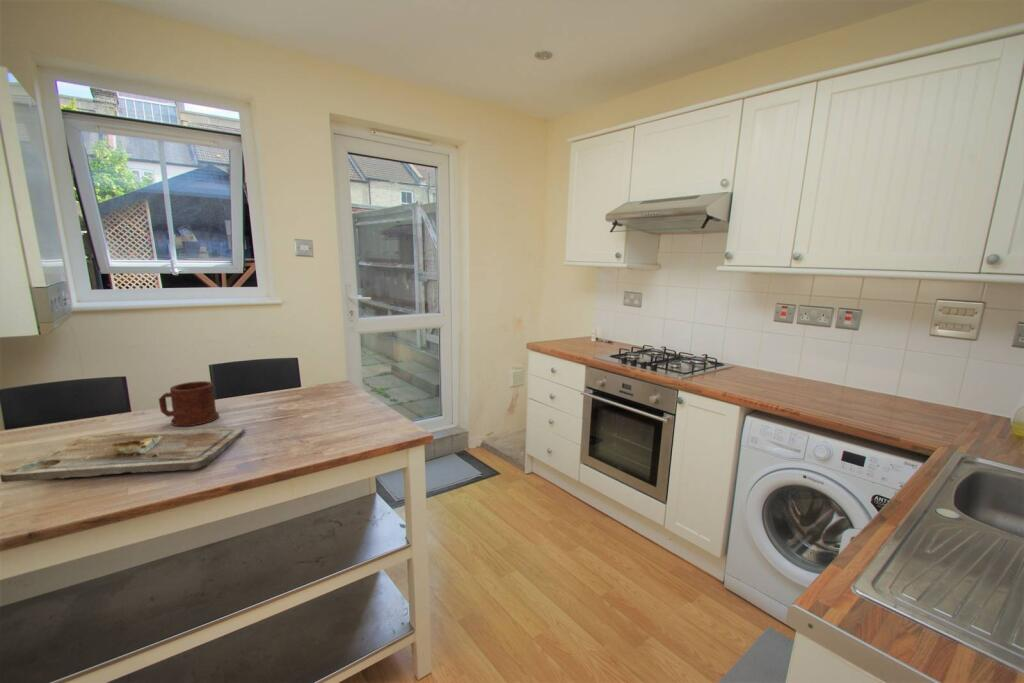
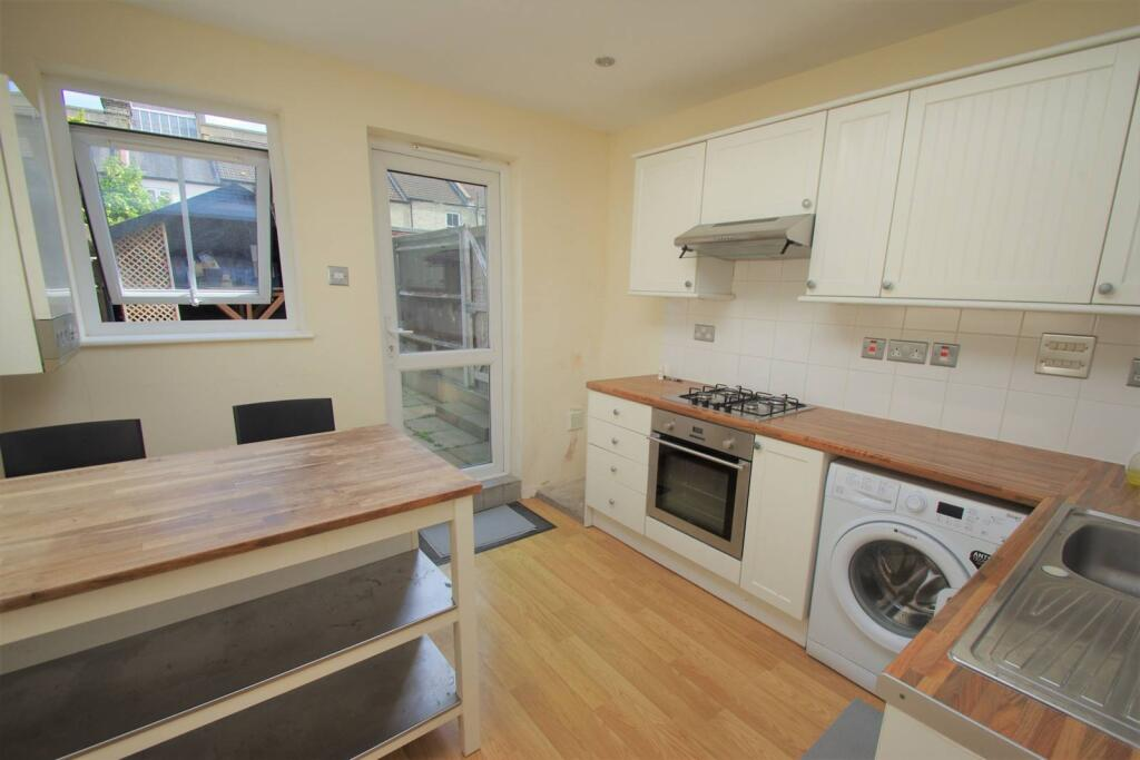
- cutting board [0,426,246,483]
- mug [158,380,220,427]
